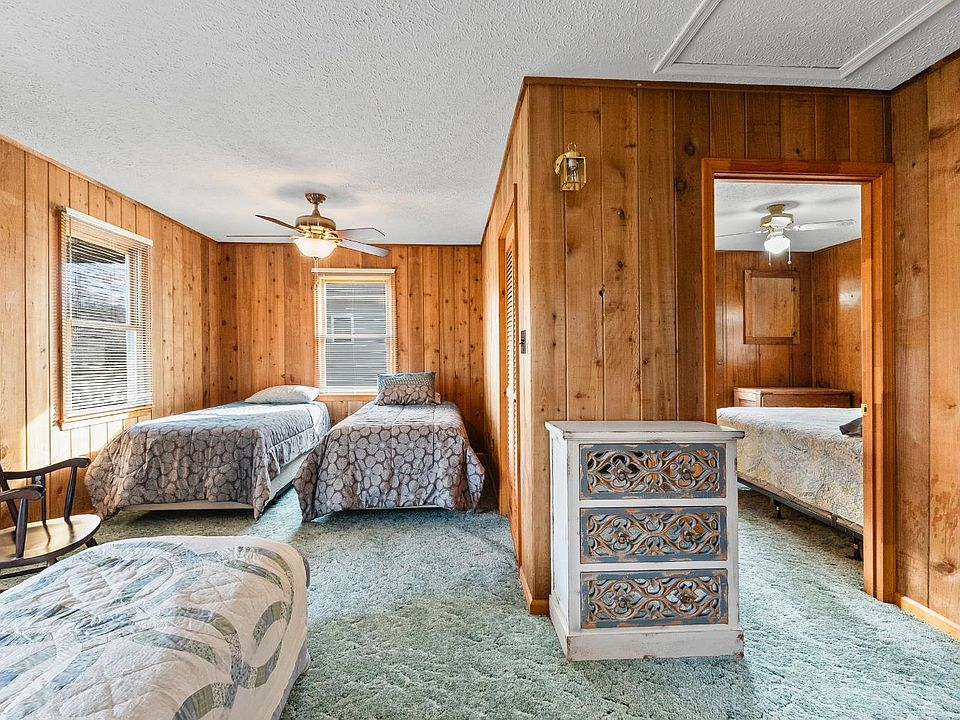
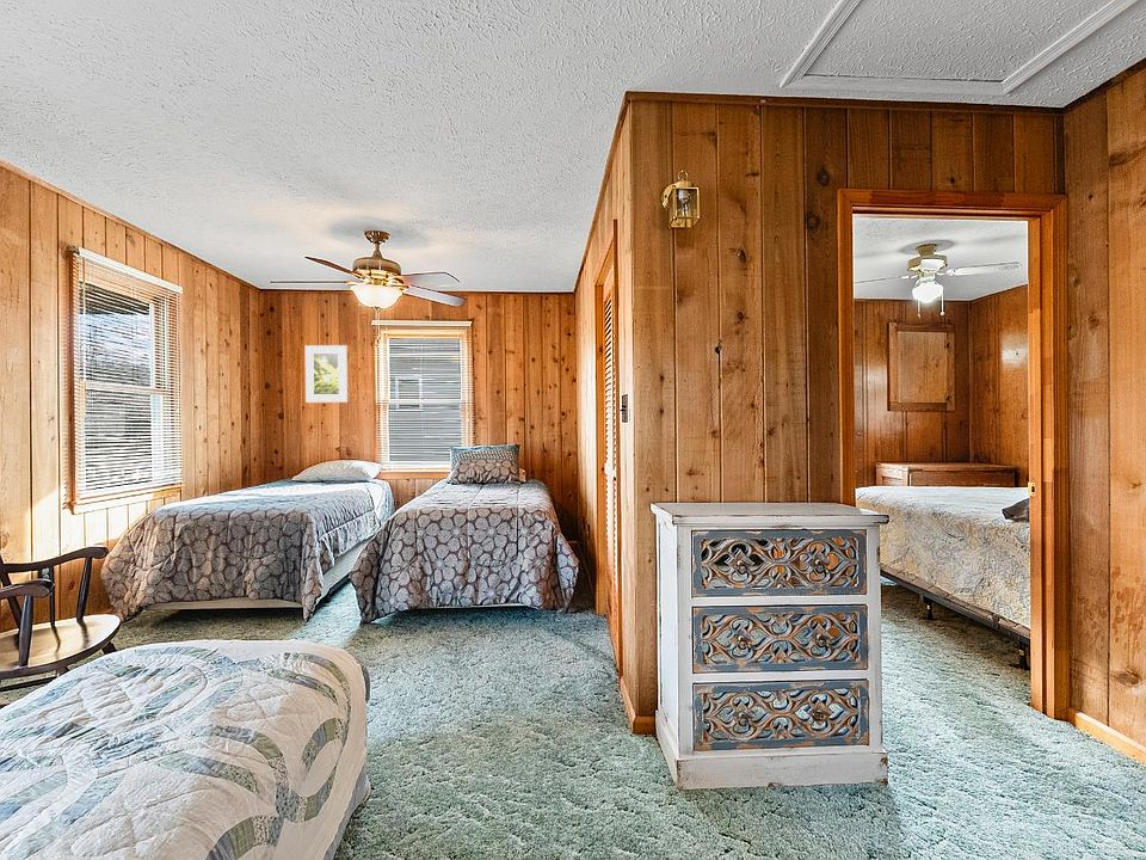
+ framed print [304,344,349,404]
